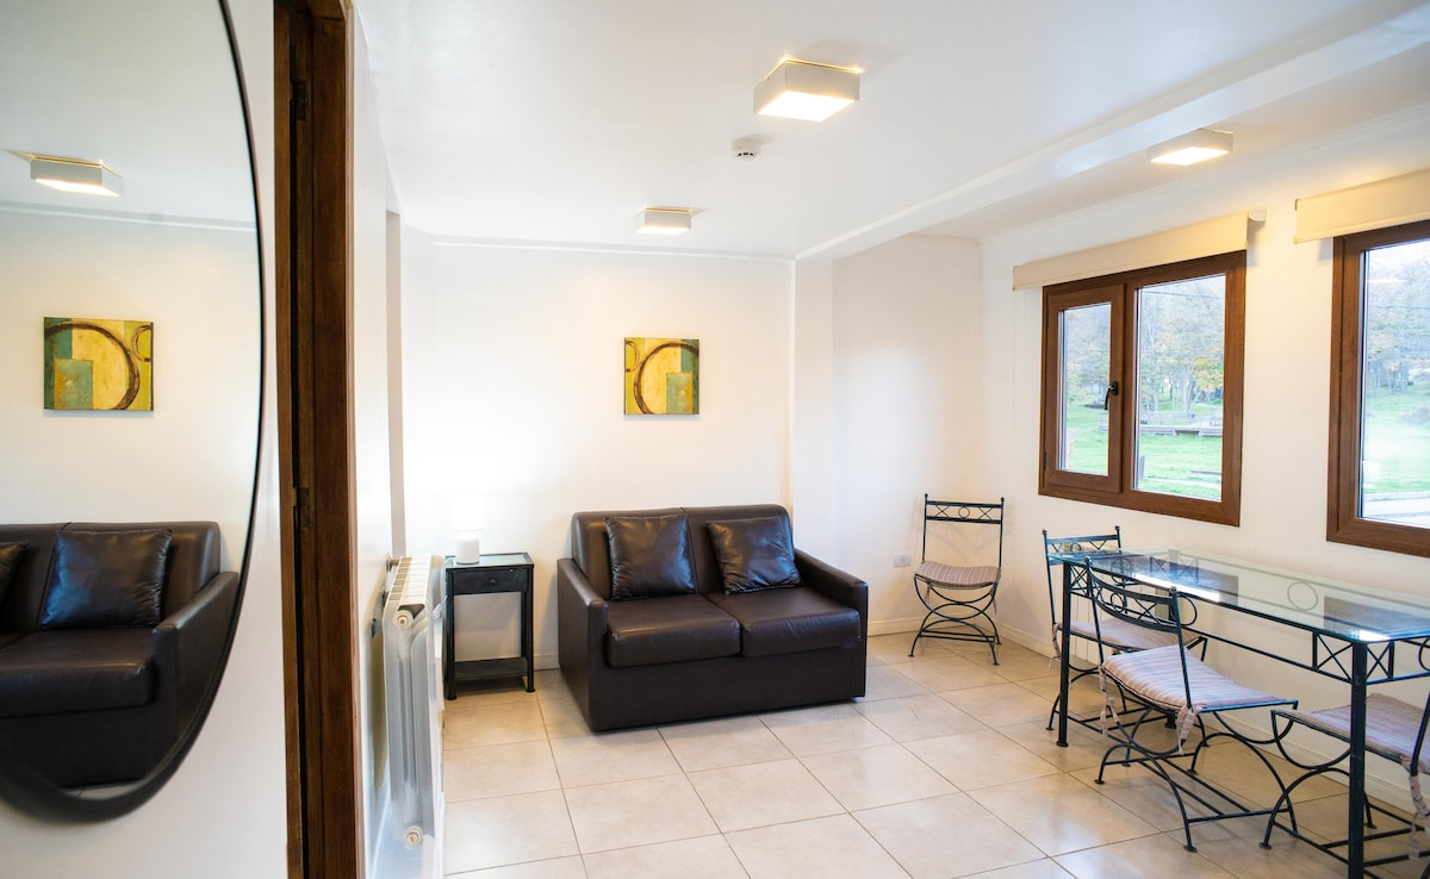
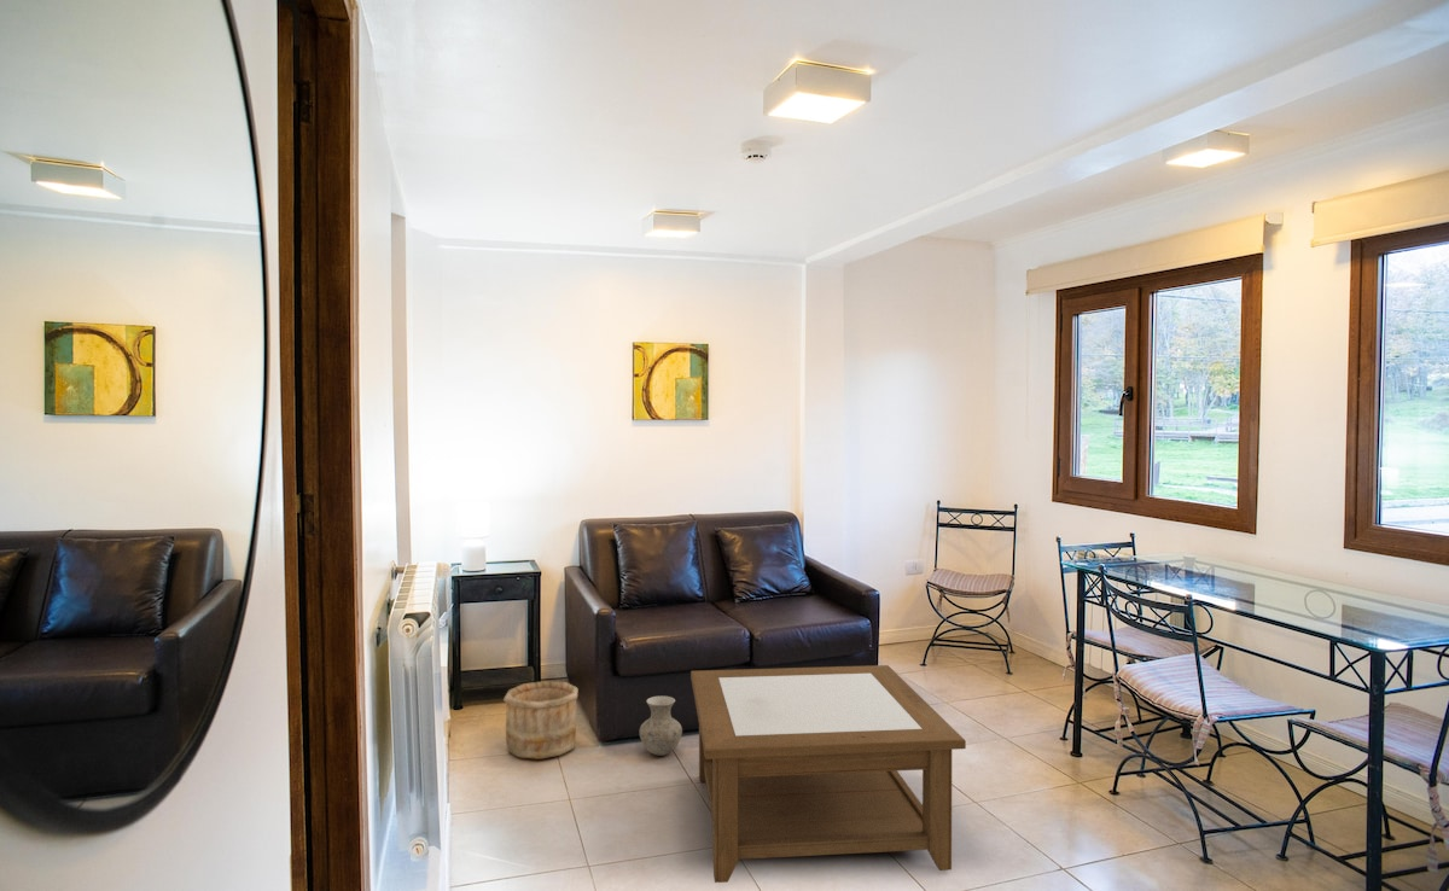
+ vase [639,695,683,757]
+ coffee table [689,664,967,884]
+ wooden bucket [502,680,580,761]
